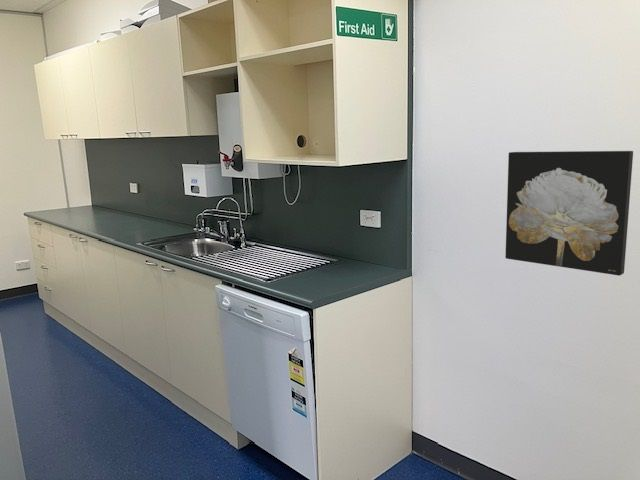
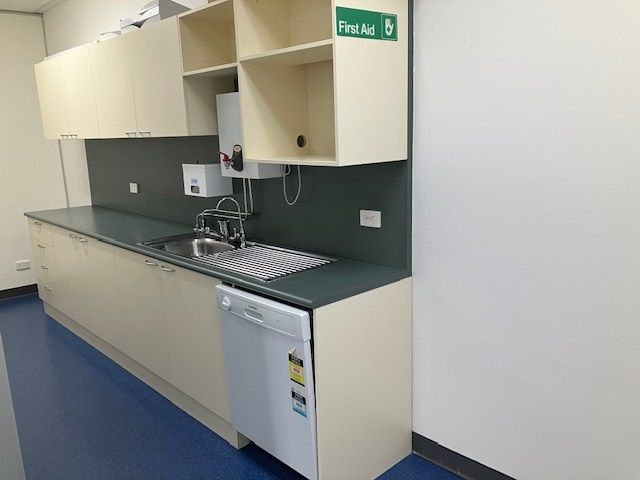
- wall art [504,150,634,277]
